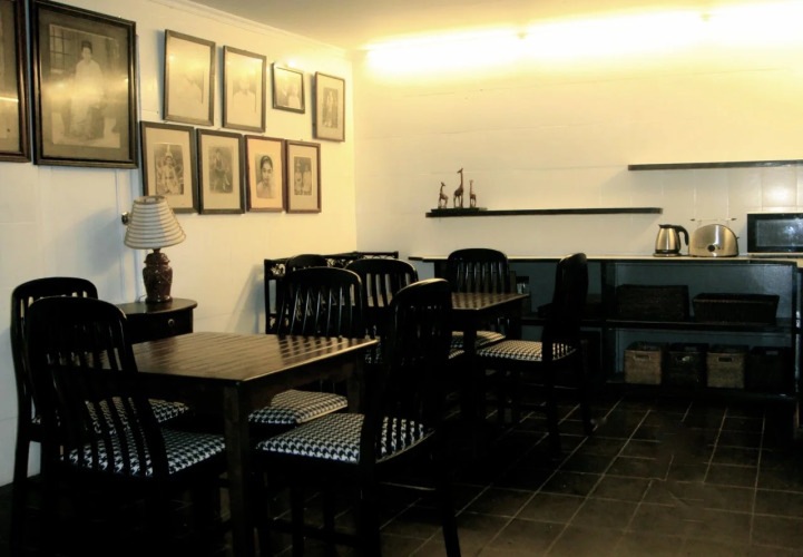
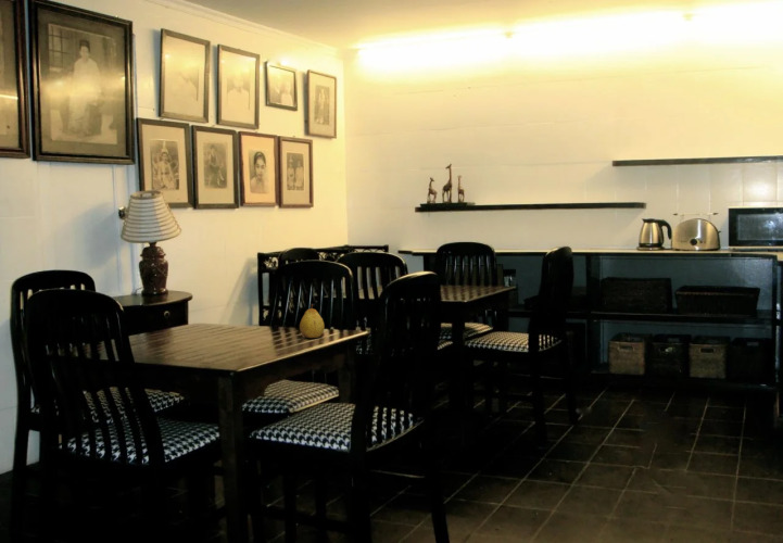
+ fruit [299,303,325,339]
